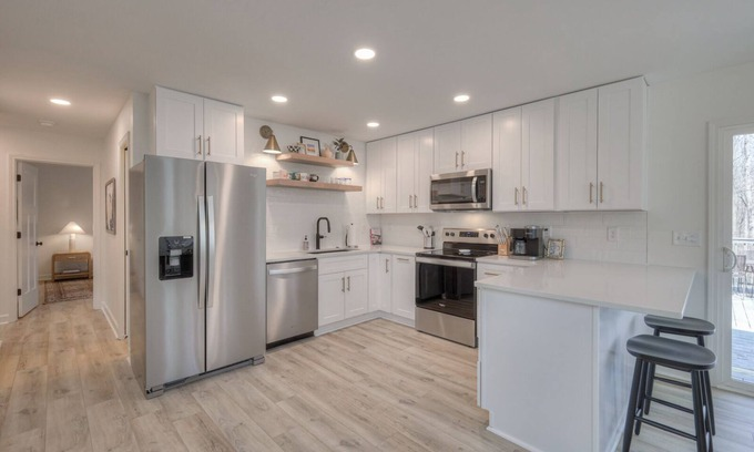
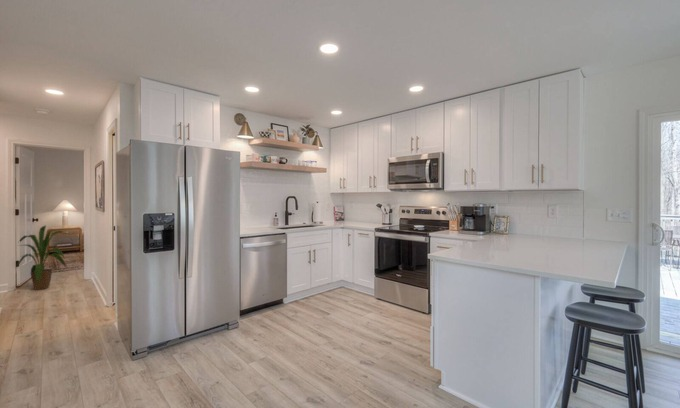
+ house plant [14,225,71,291]
